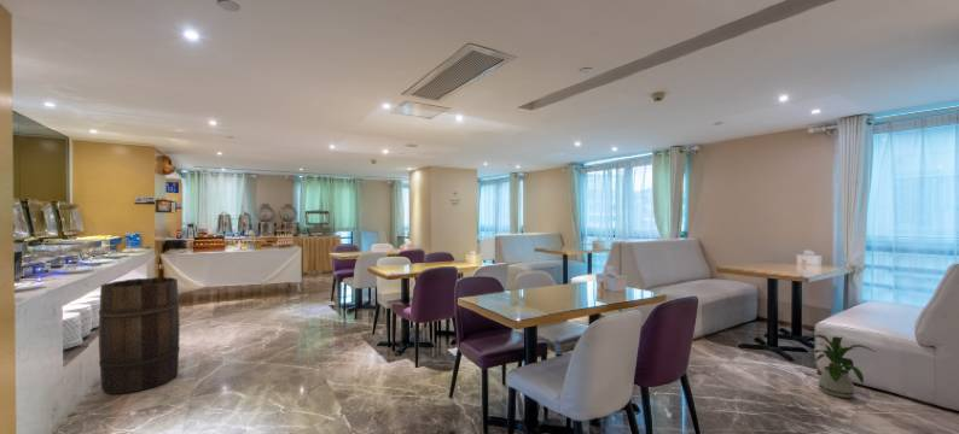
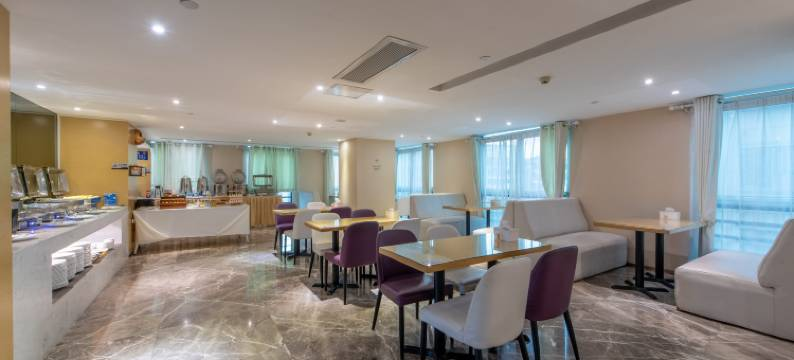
- house plant [806,334,877,399]
- wooden barrel [98,276,181,395]
